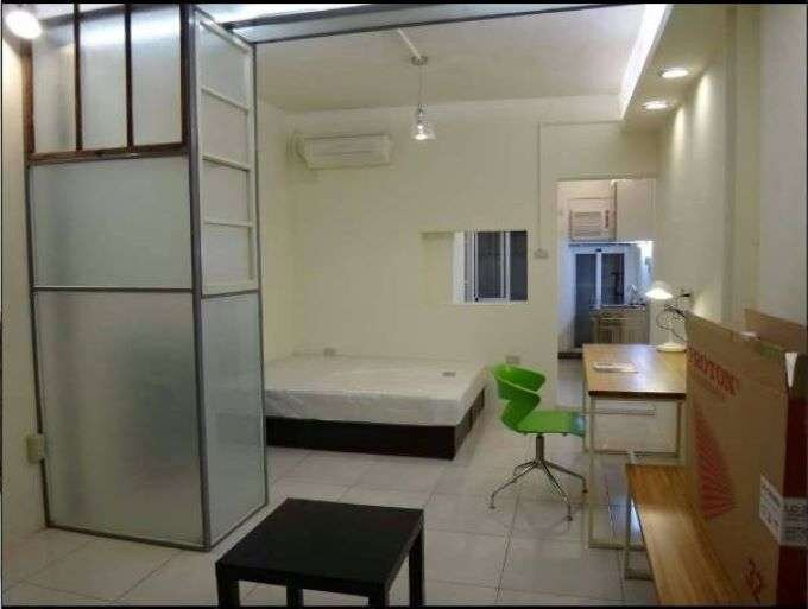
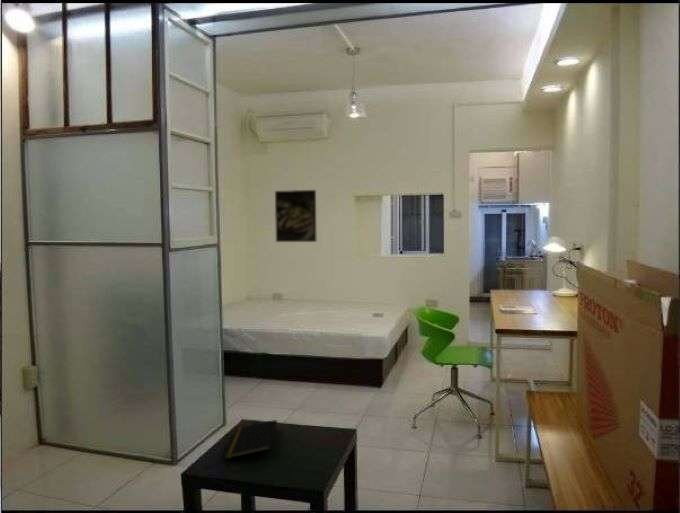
+ notepad [223,419,278,460]
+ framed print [274,189,318,243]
